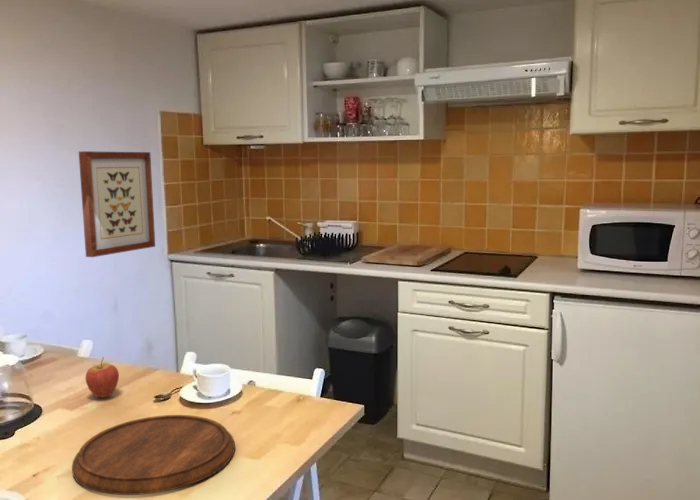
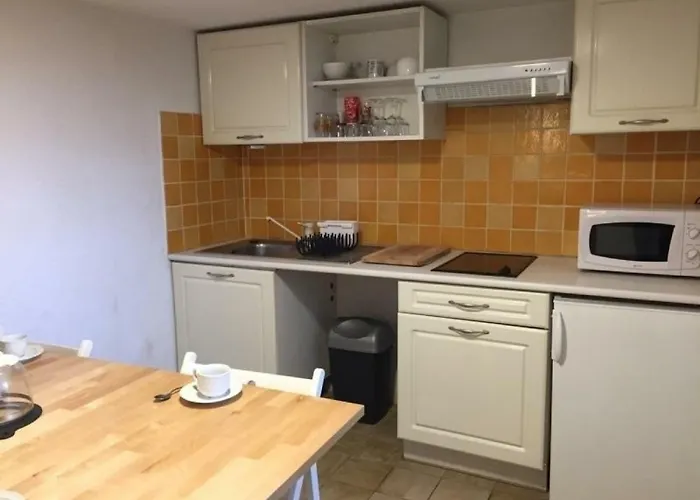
- wall art [78,150,156,258]
- fruit [85,356,120,399]
- cutting board [71,414,236,496]
